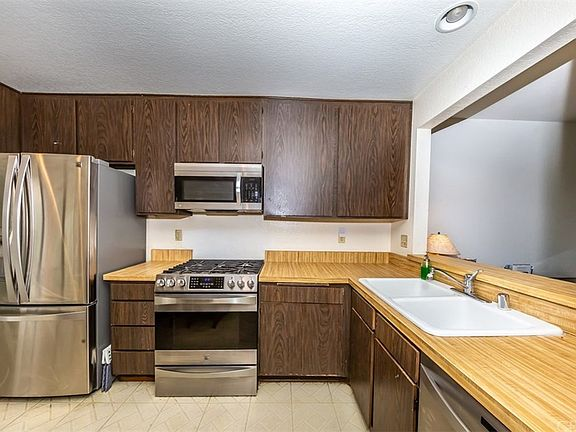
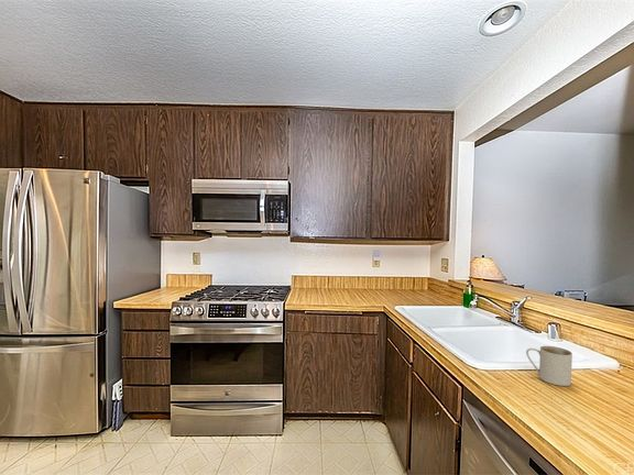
+ mug [525,345,573,387]
